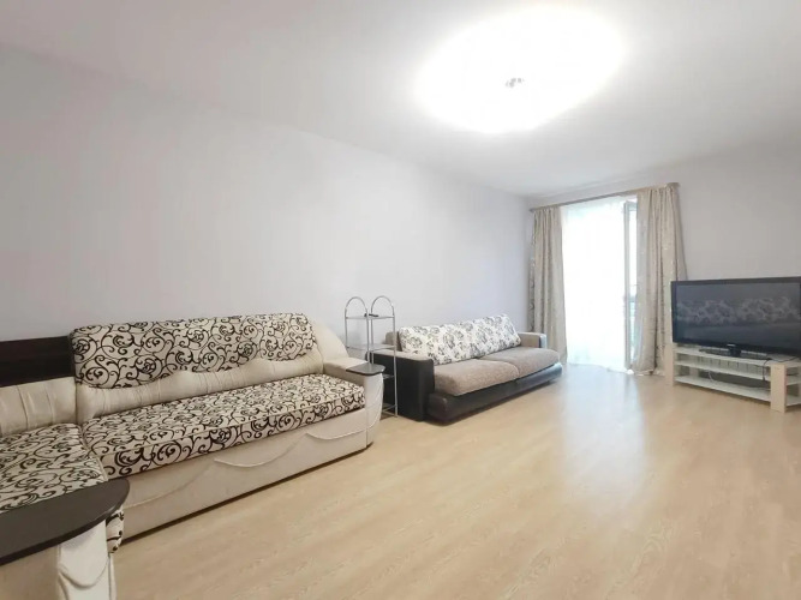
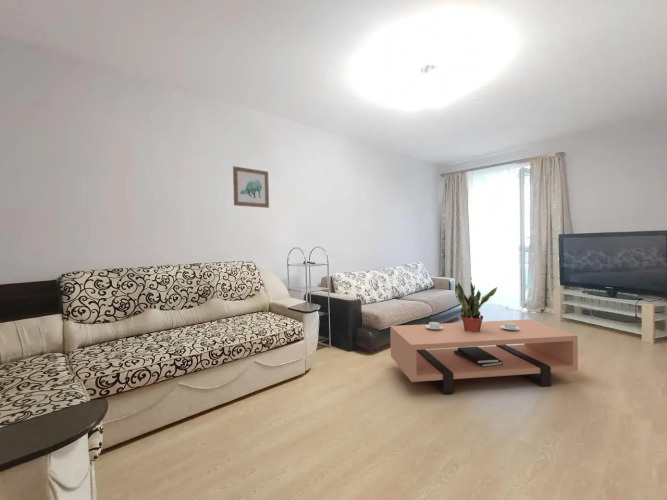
+ potted plant [454,276,498,333]
+ coffee table [389,319,579,395]
+ wall art [232,165,270,209]
